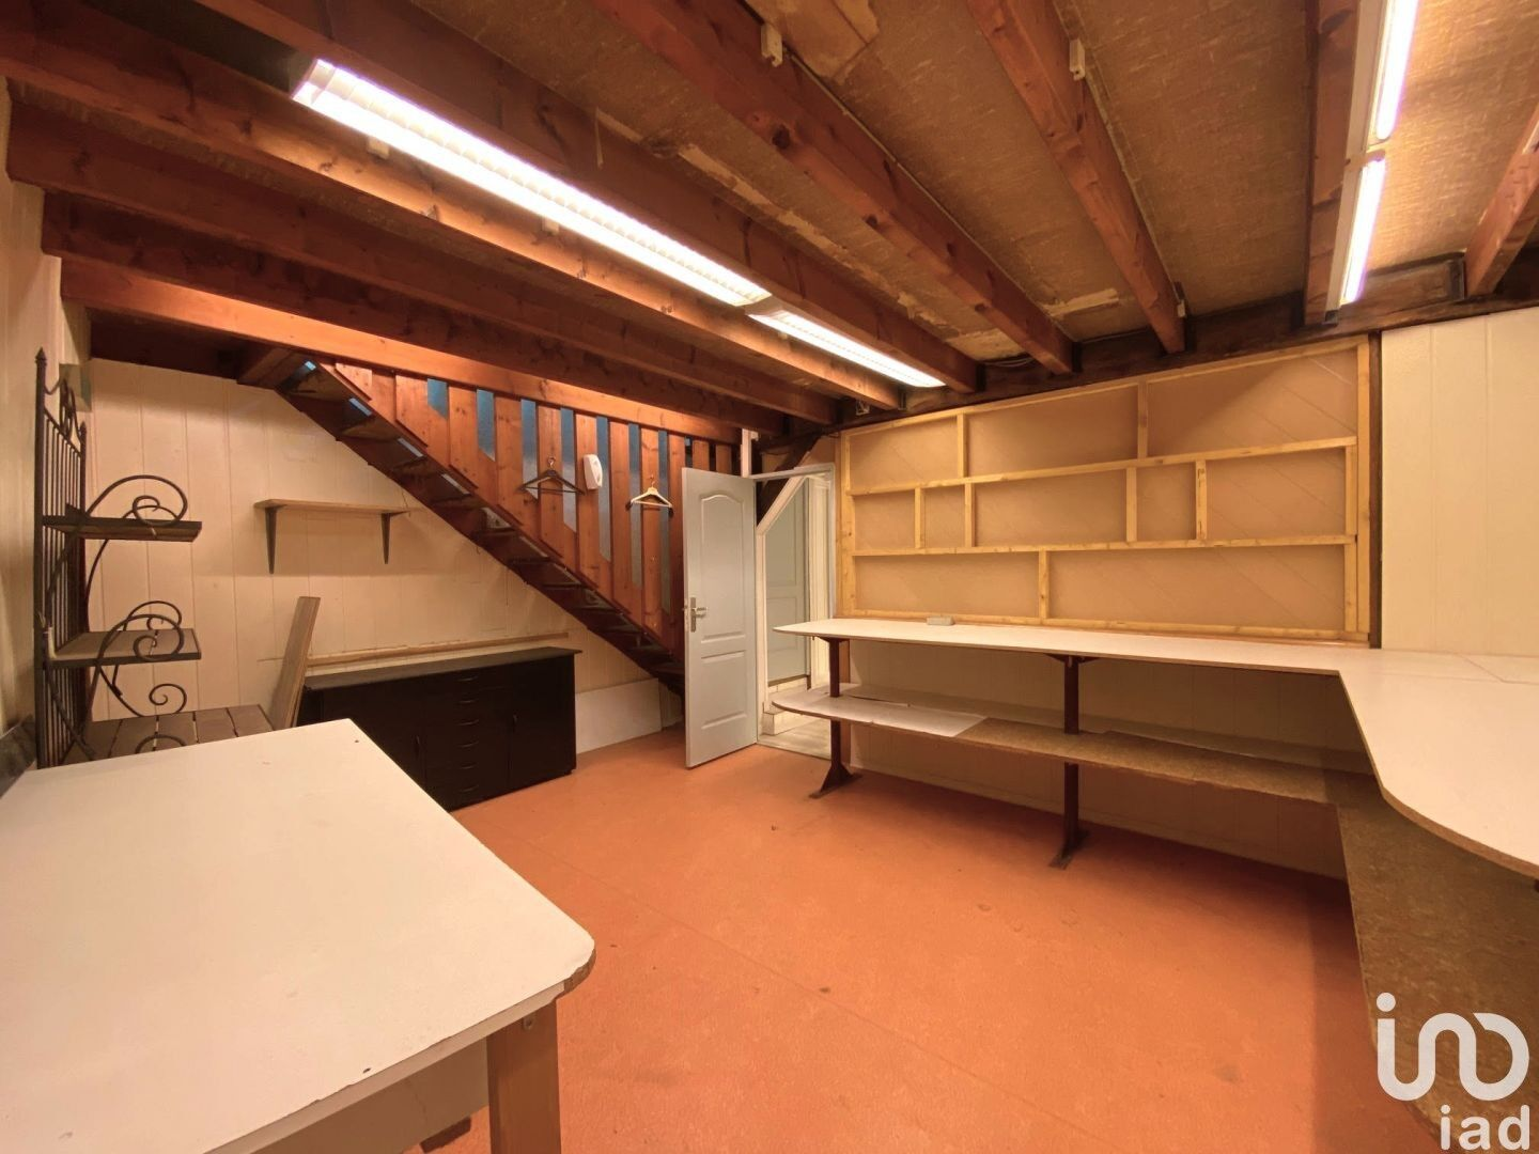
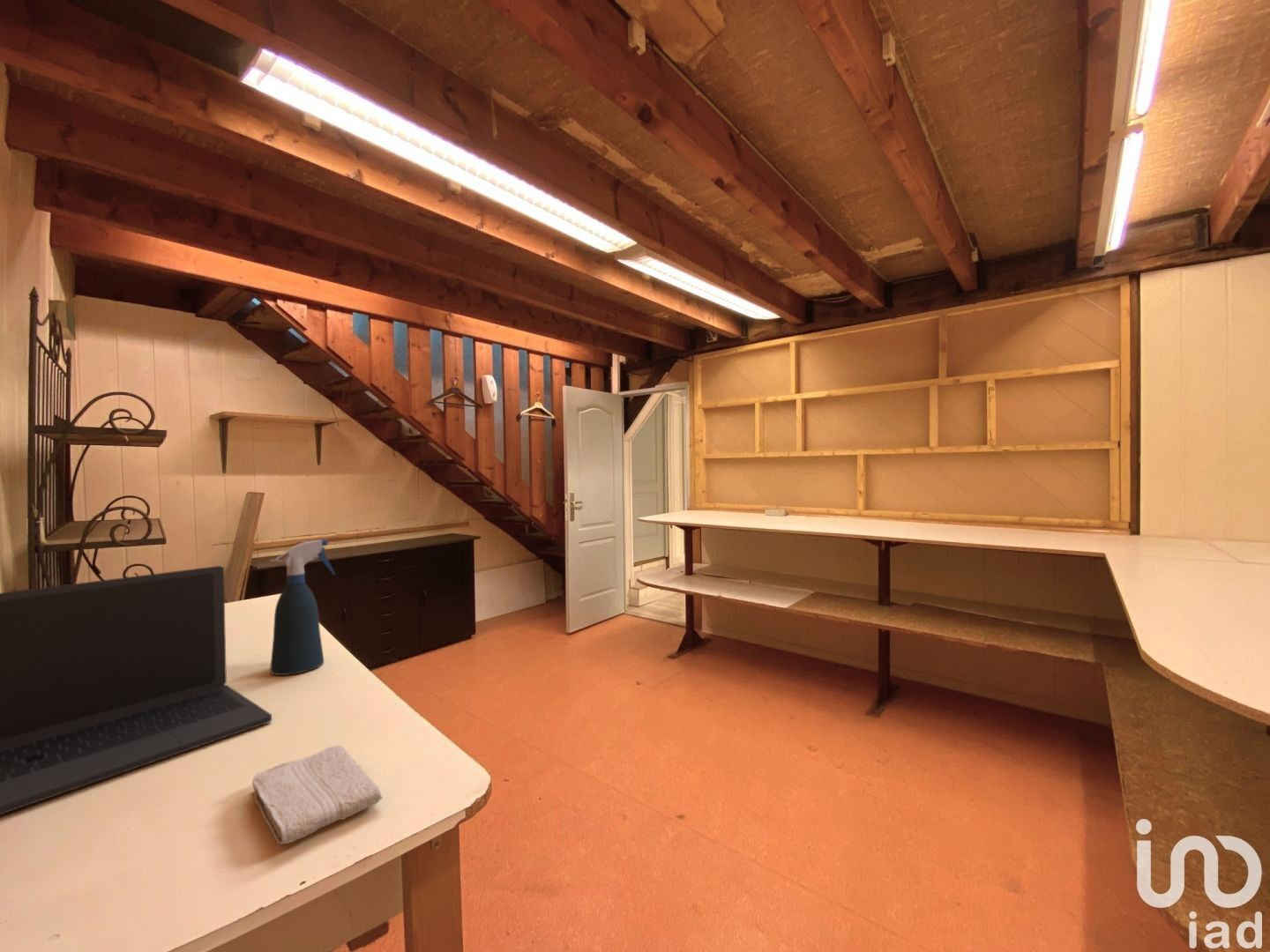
+ washcloth [251,745,383,845]
+ laptop [0,565,273,815]
+ spray bottle [269,539,336,676]
